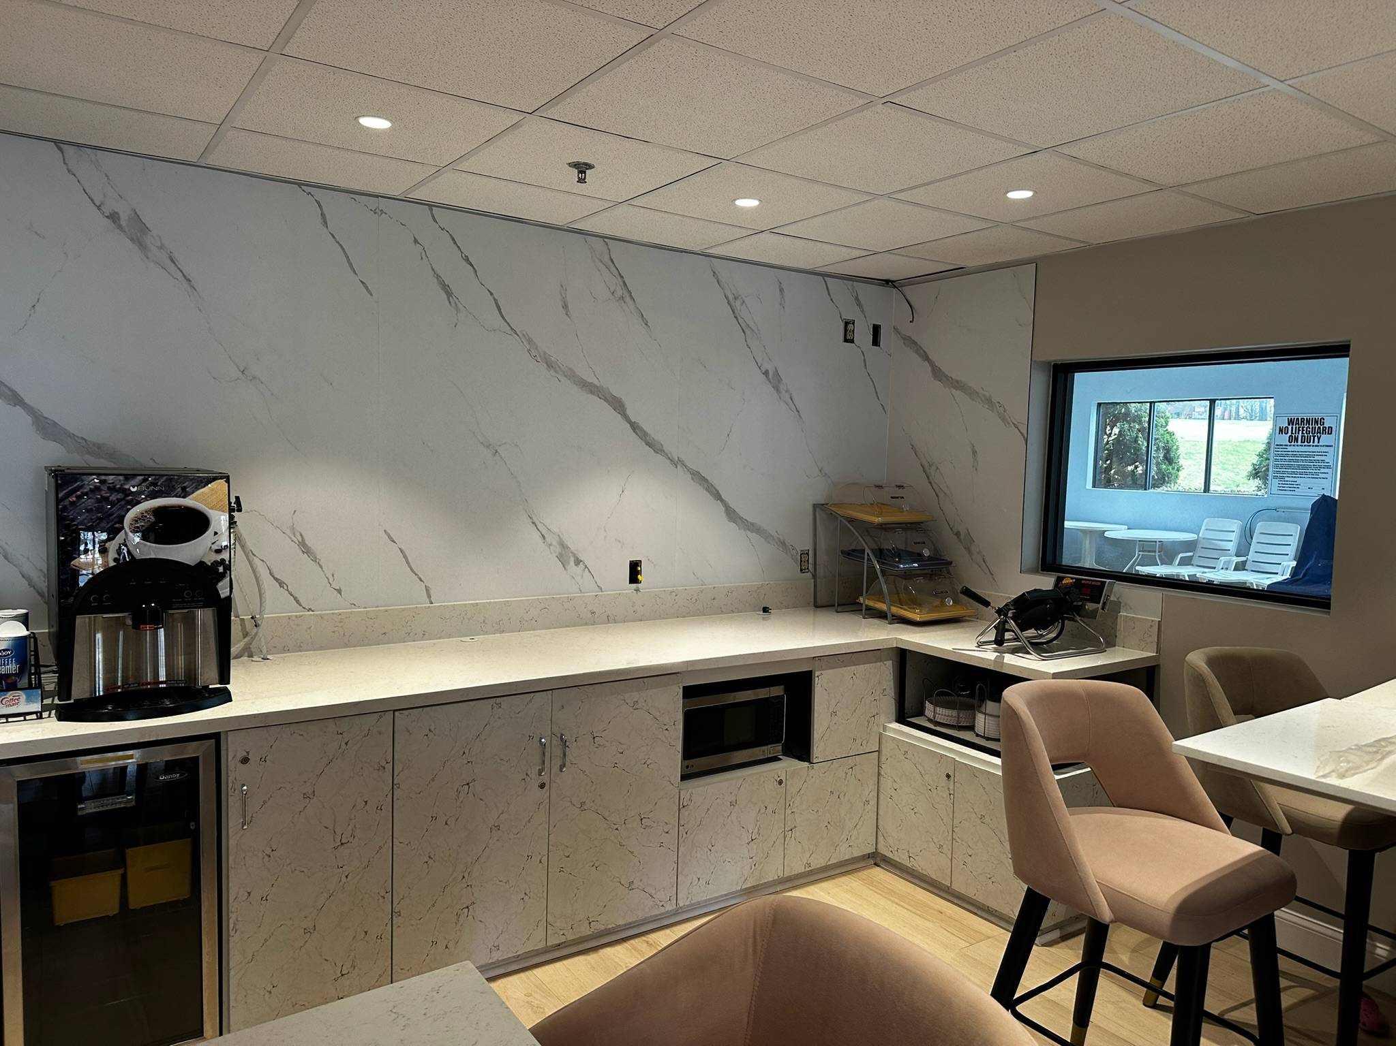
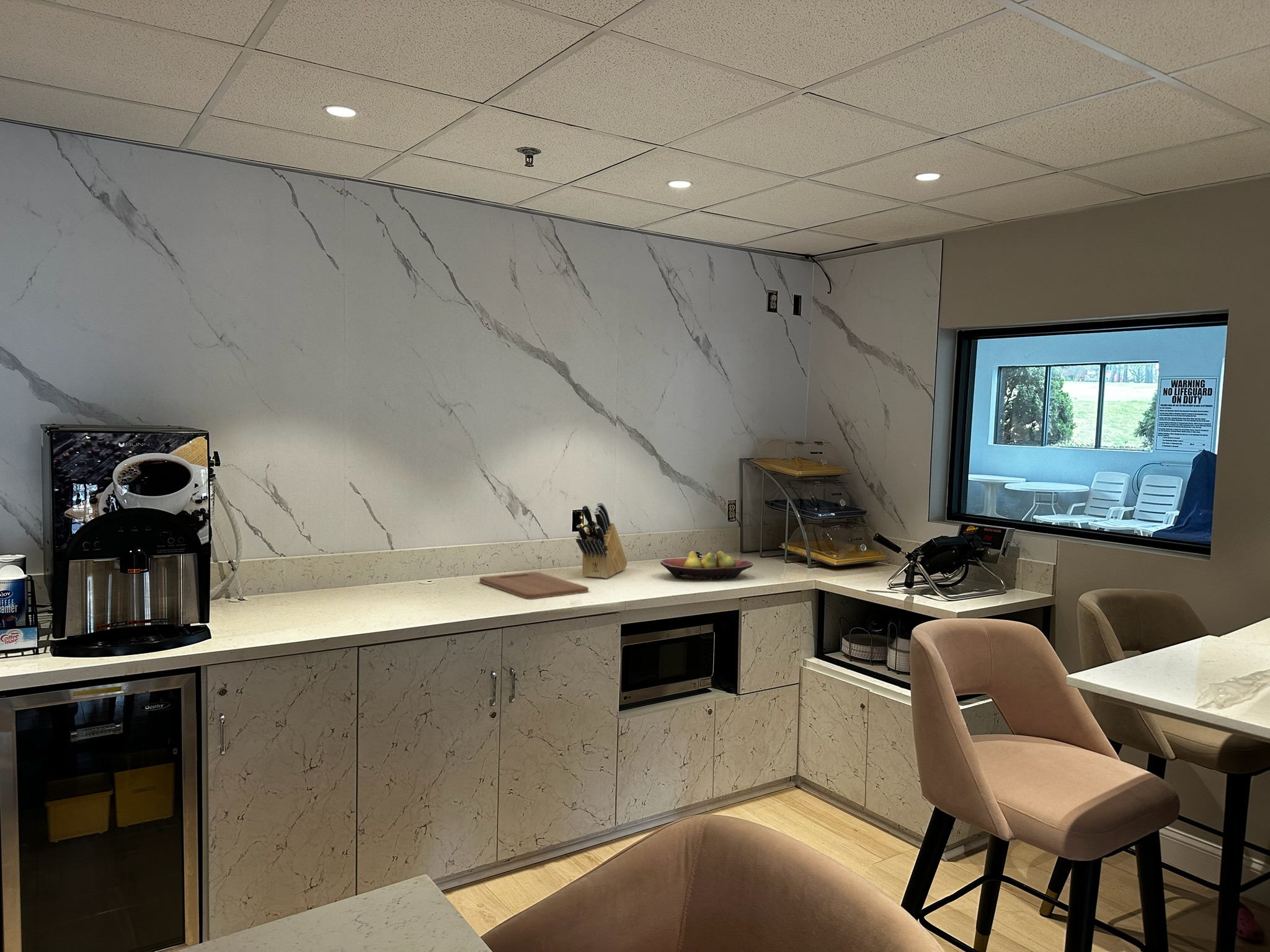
+ cutting board [479,571,589,600]
+ fruit bowl [660,550,753,580]
+ knife block [575,502,628,579]
